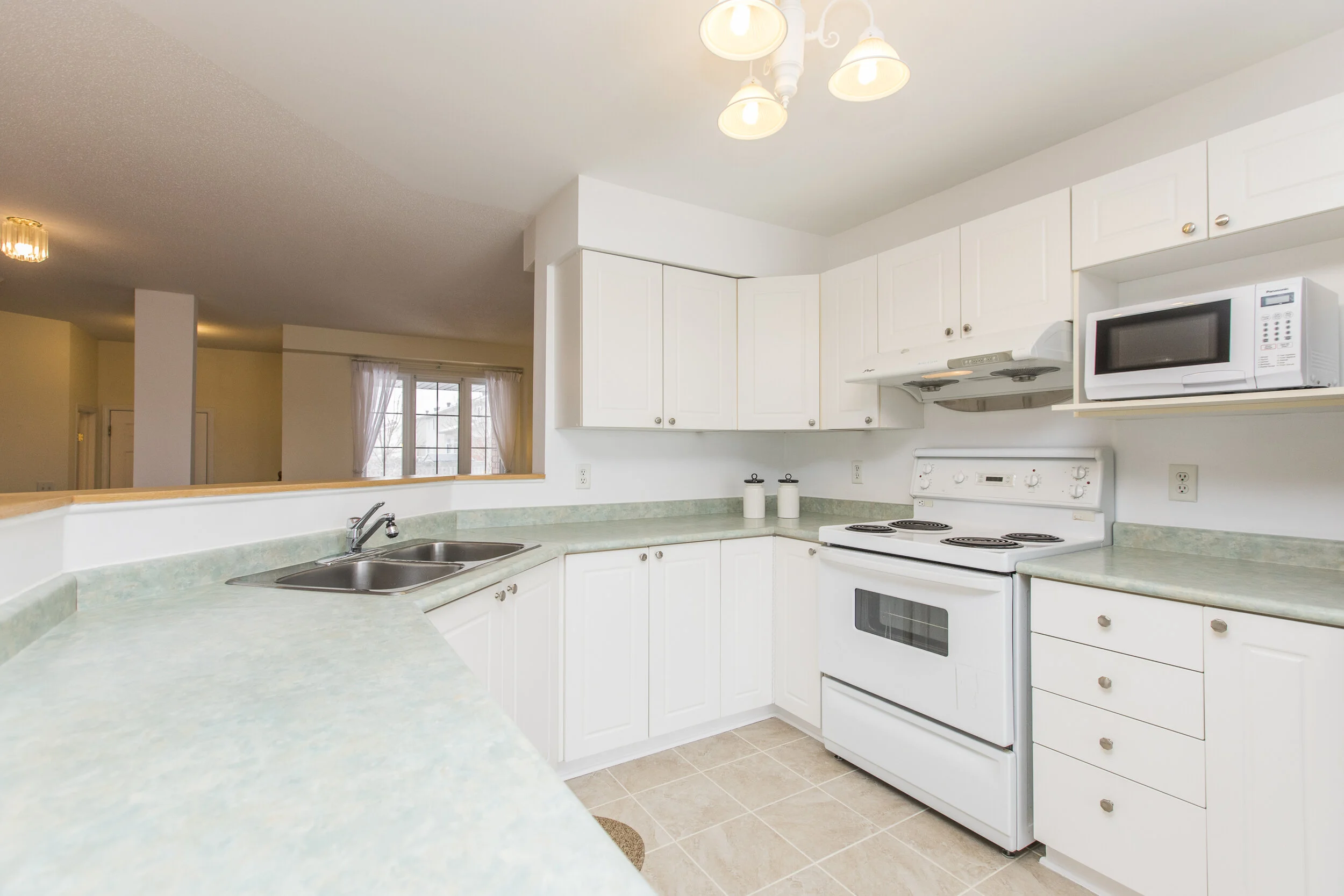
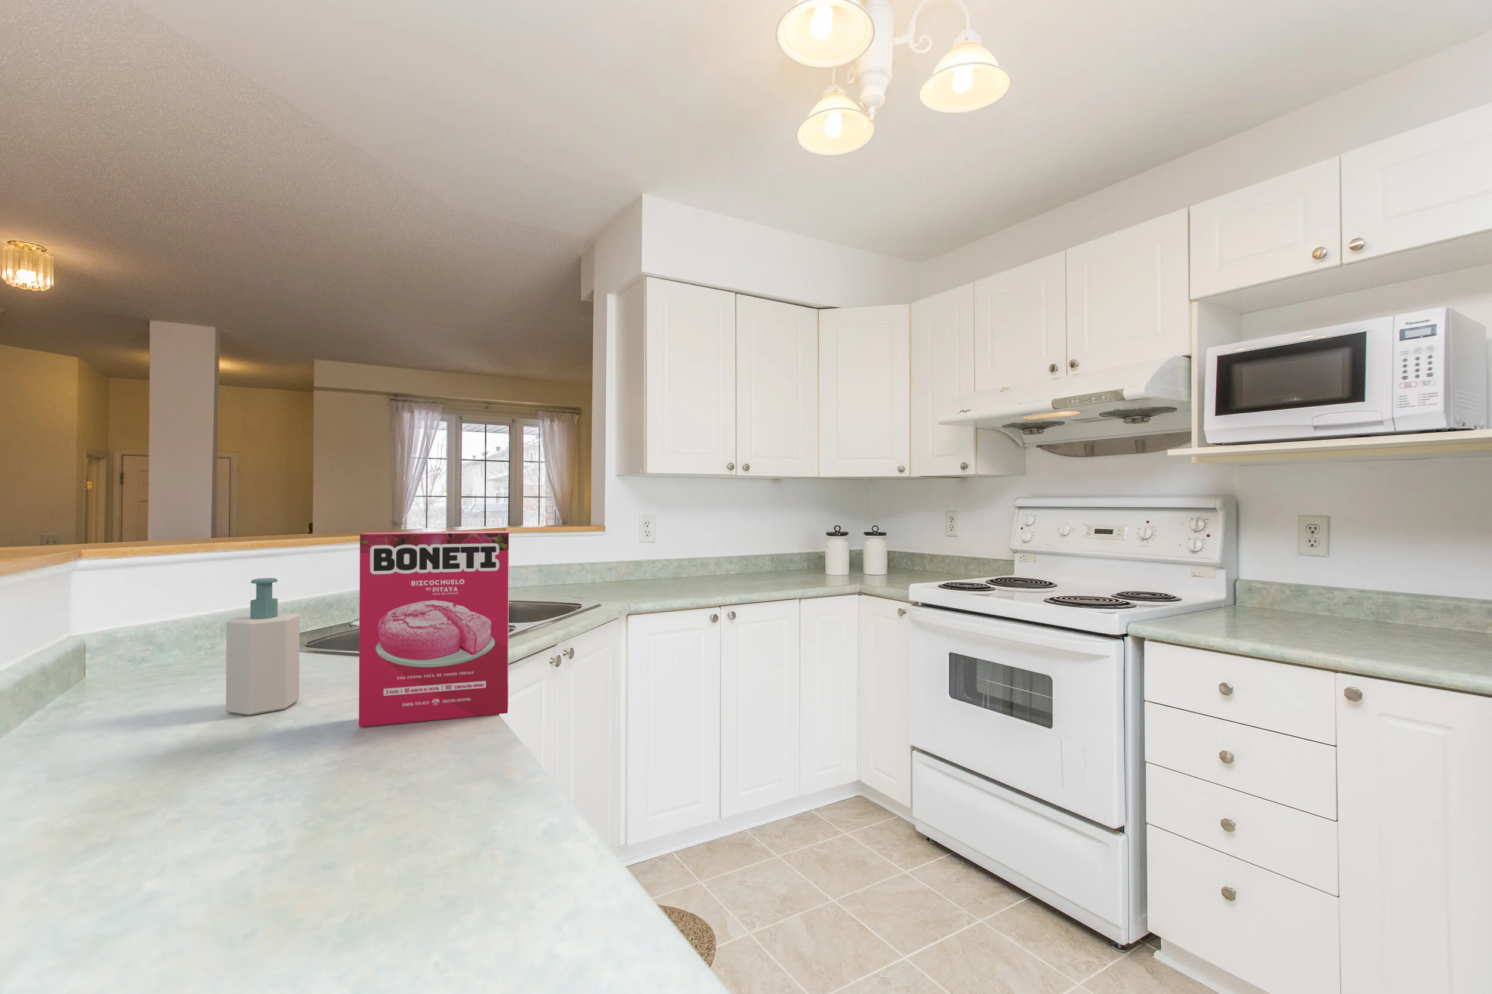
+ cereal box [359,530,510,728]
+ soap bottle [225,577,300,717]
